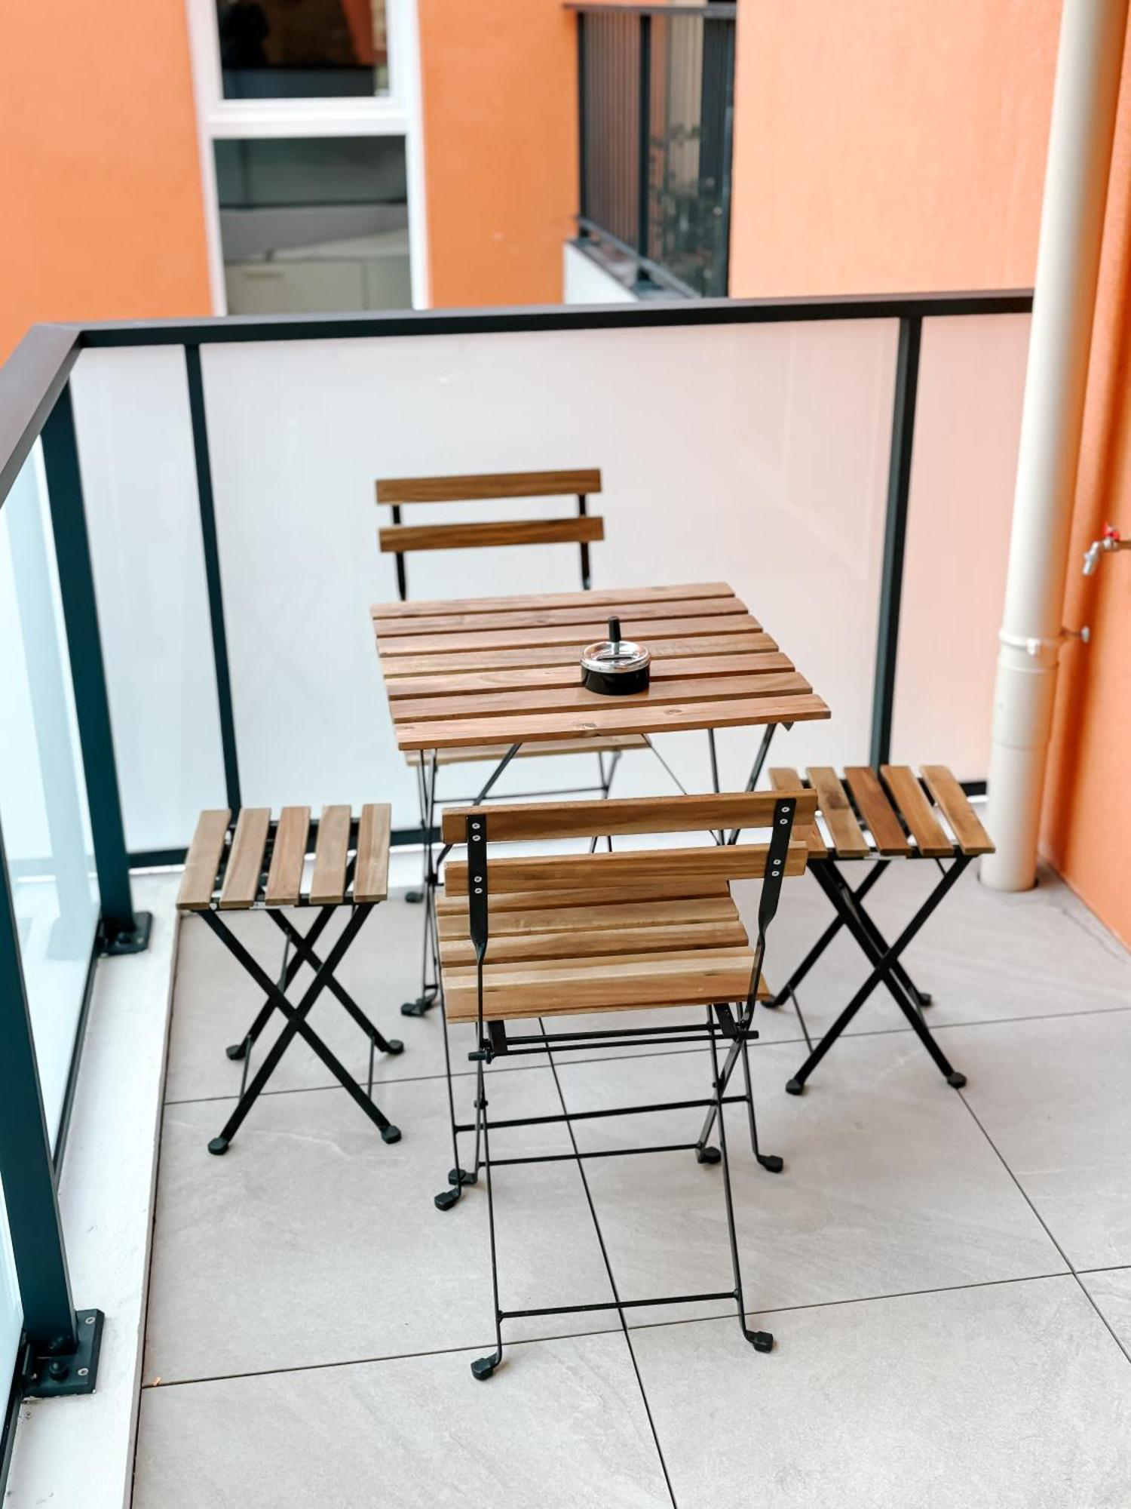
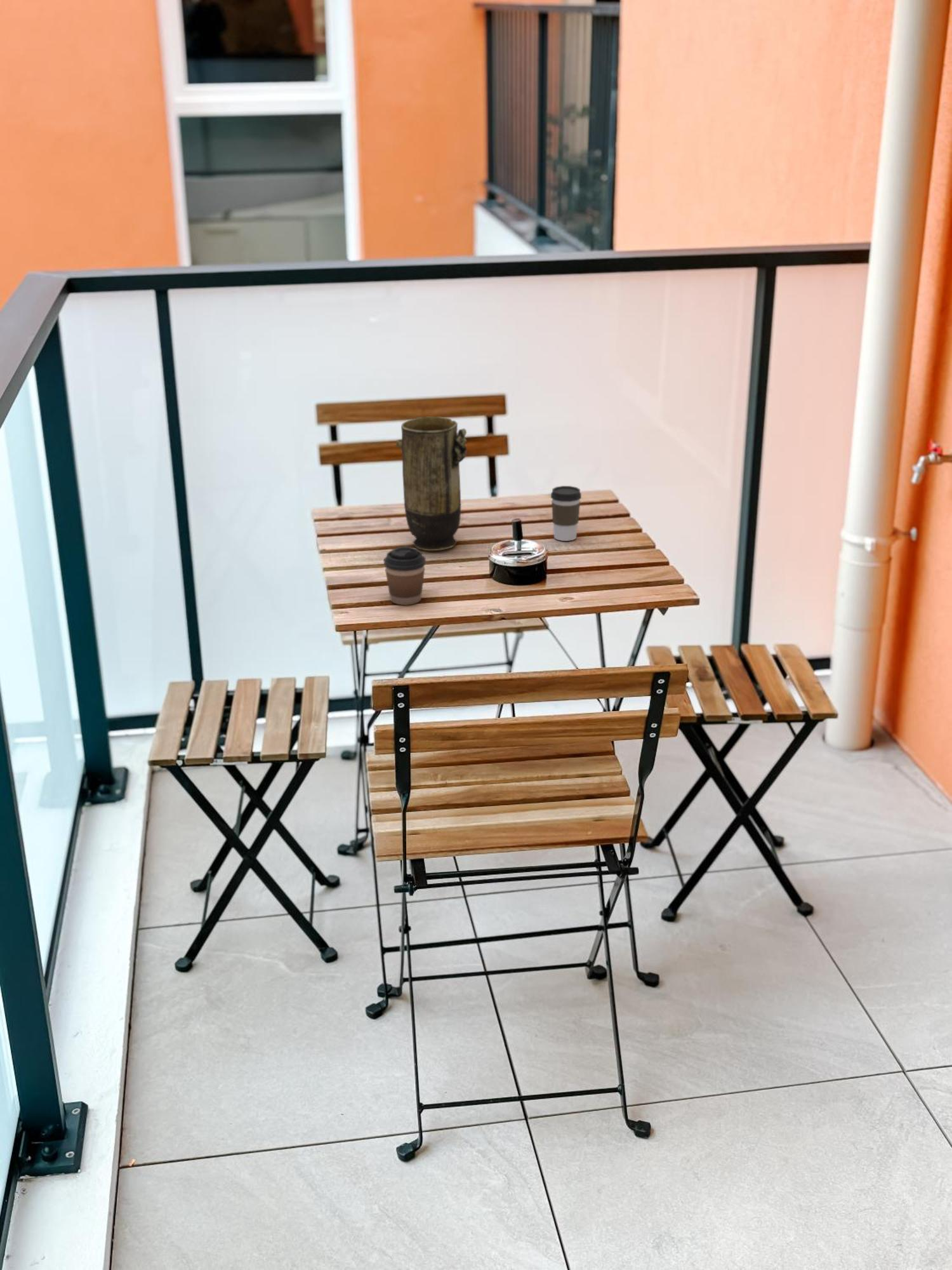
+ coffee cup [383,546,426,606]
+ vase [395,416,468,551]
+ coffee cup [550,485,582,542]
